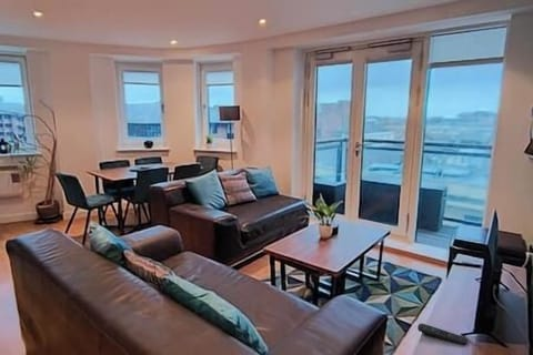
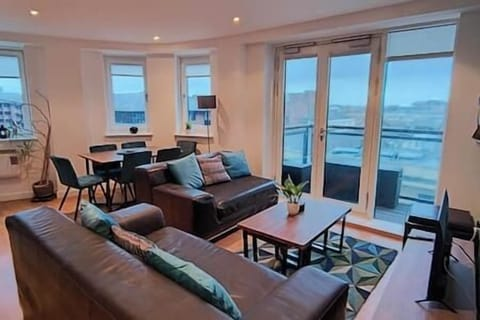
- remote control [416,322,469,346]
